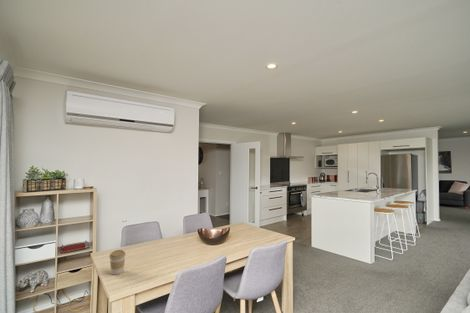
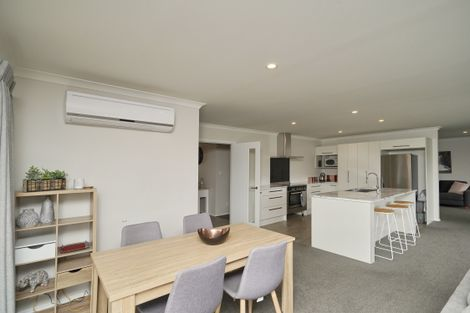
- coffee cup [108,249,127,276]
